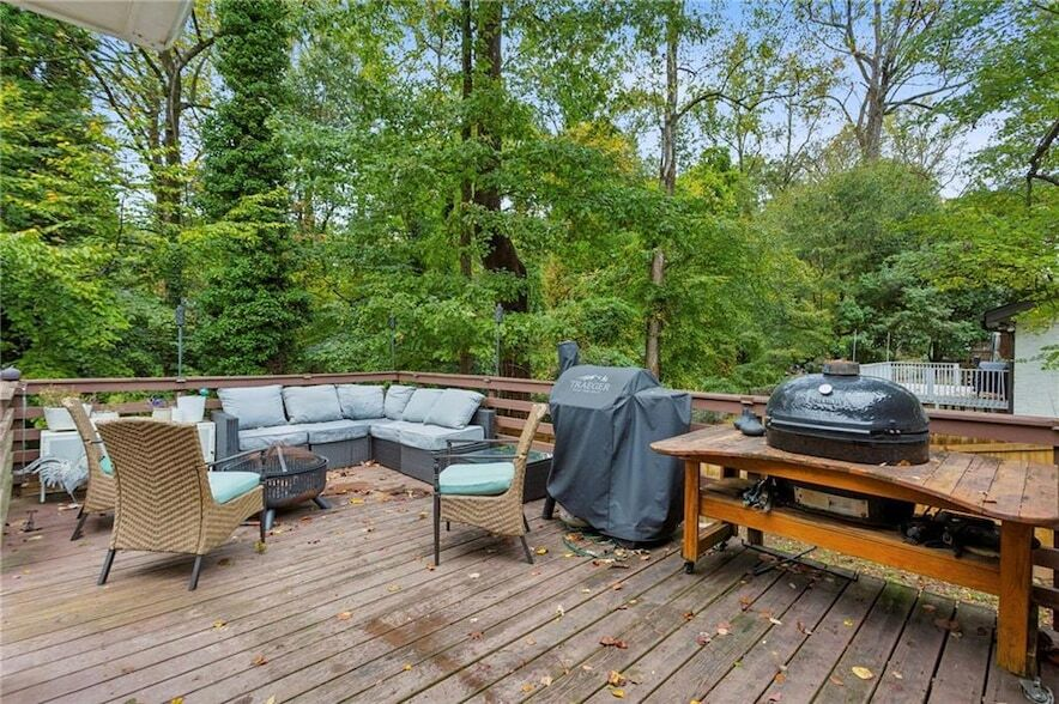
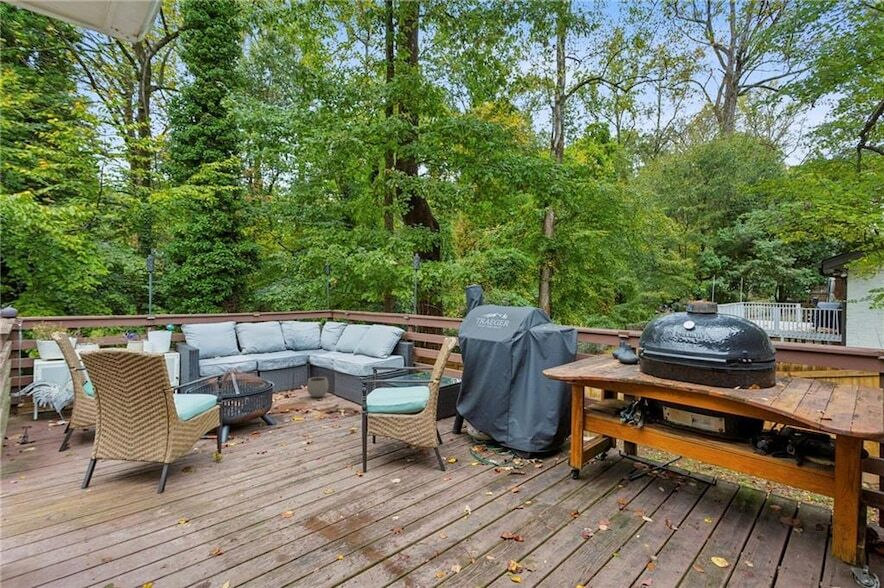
+ plant pot [306,370,330,398]
